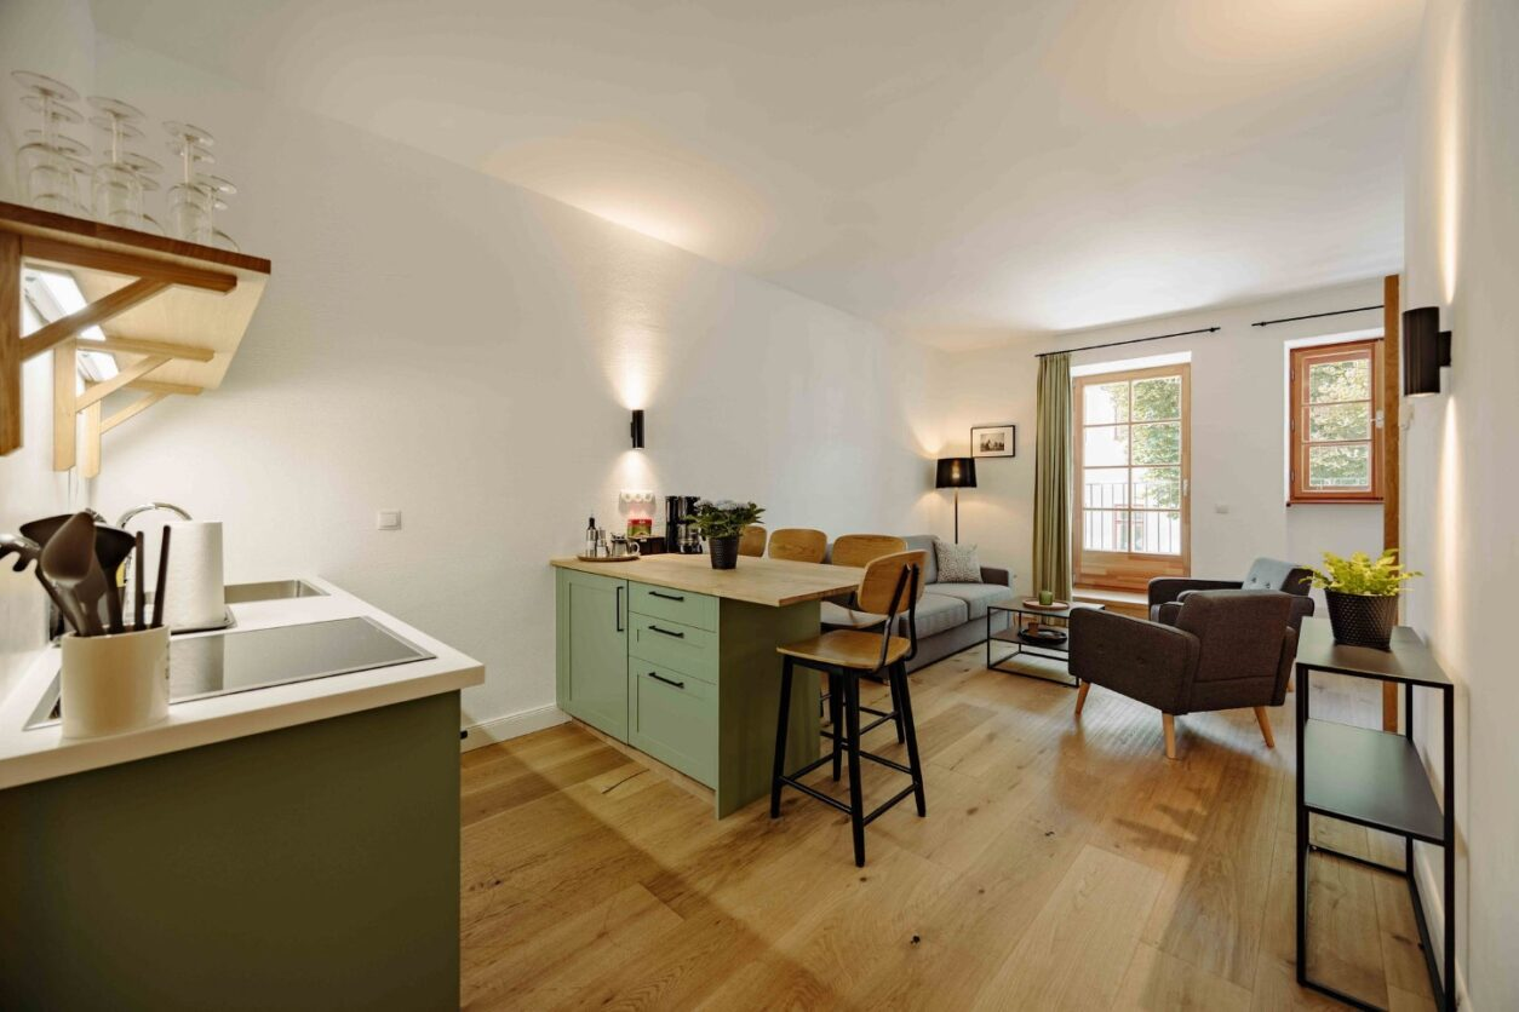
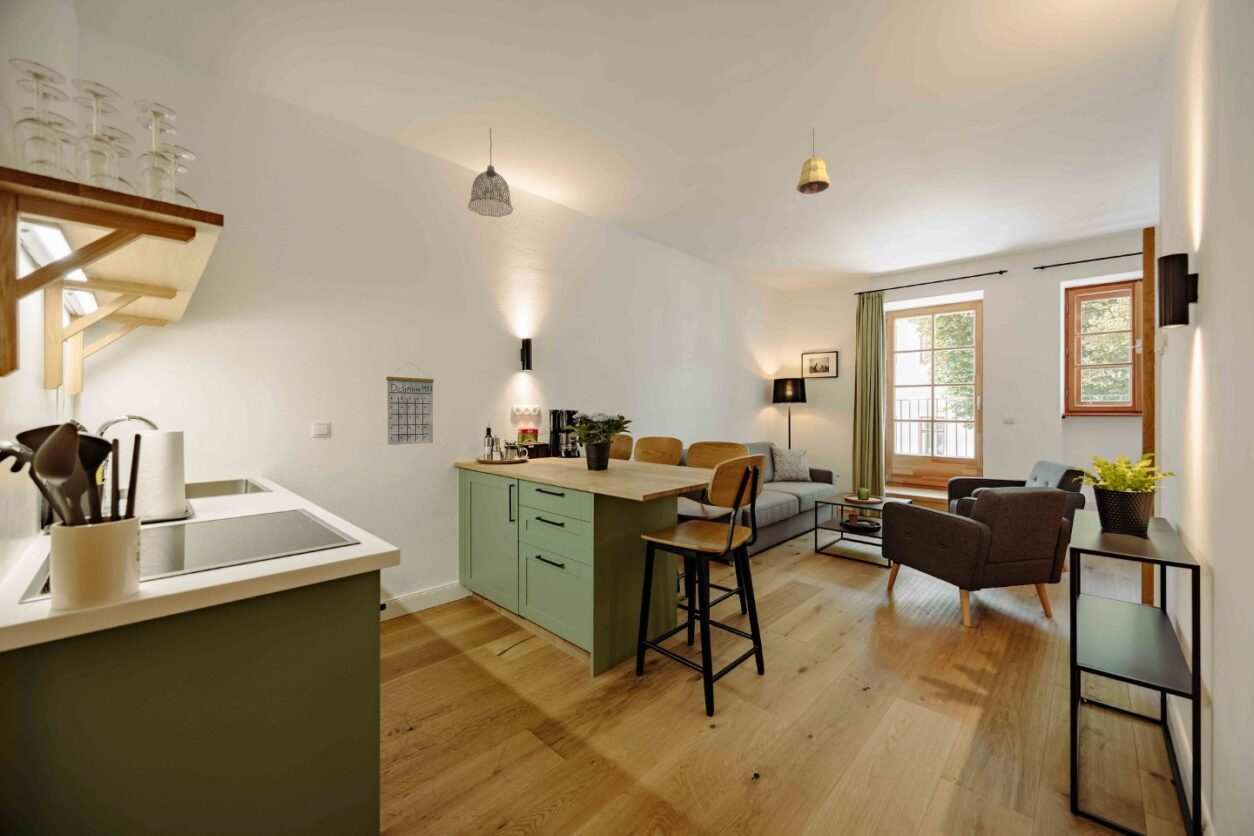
+ pendant light [796,127,832,195]
+ pendant lamp [467,127,514,218]
+ calendar [386,362,435,446]
